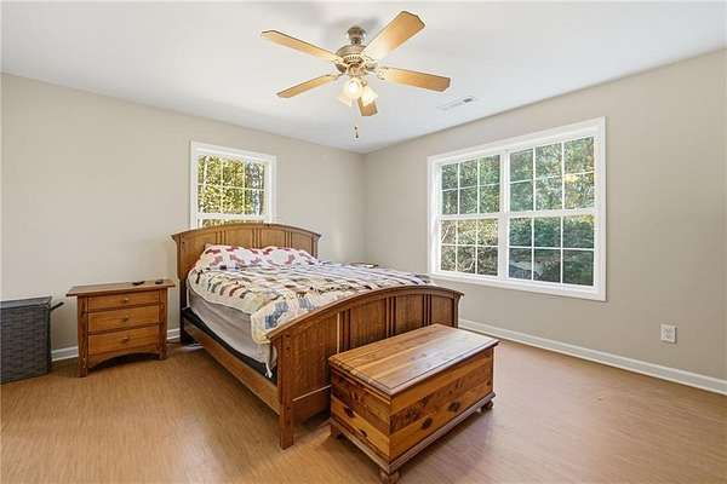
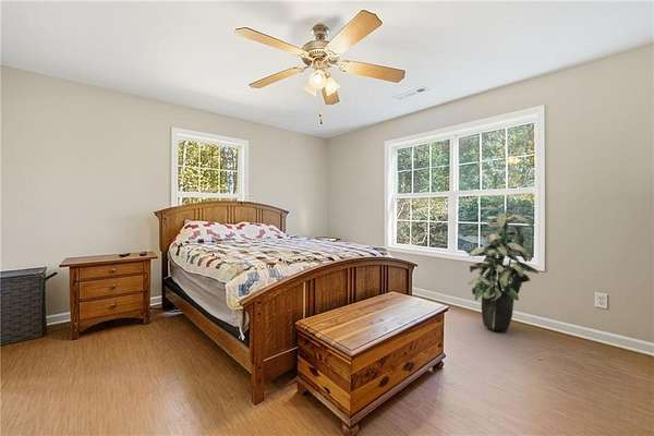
+ indoor plant [463,206,540,332]
